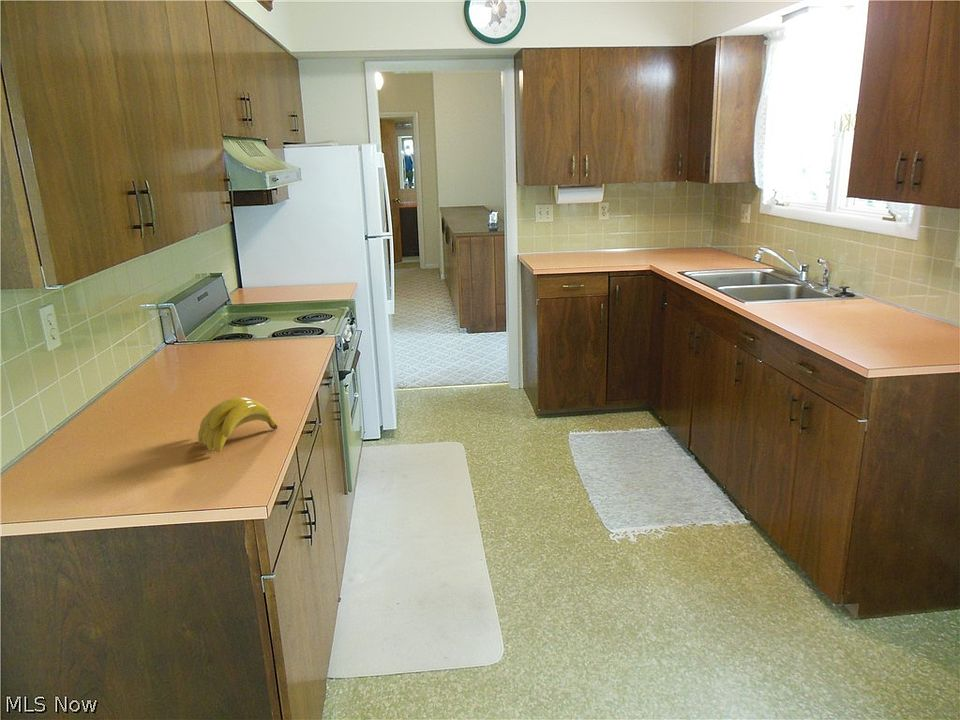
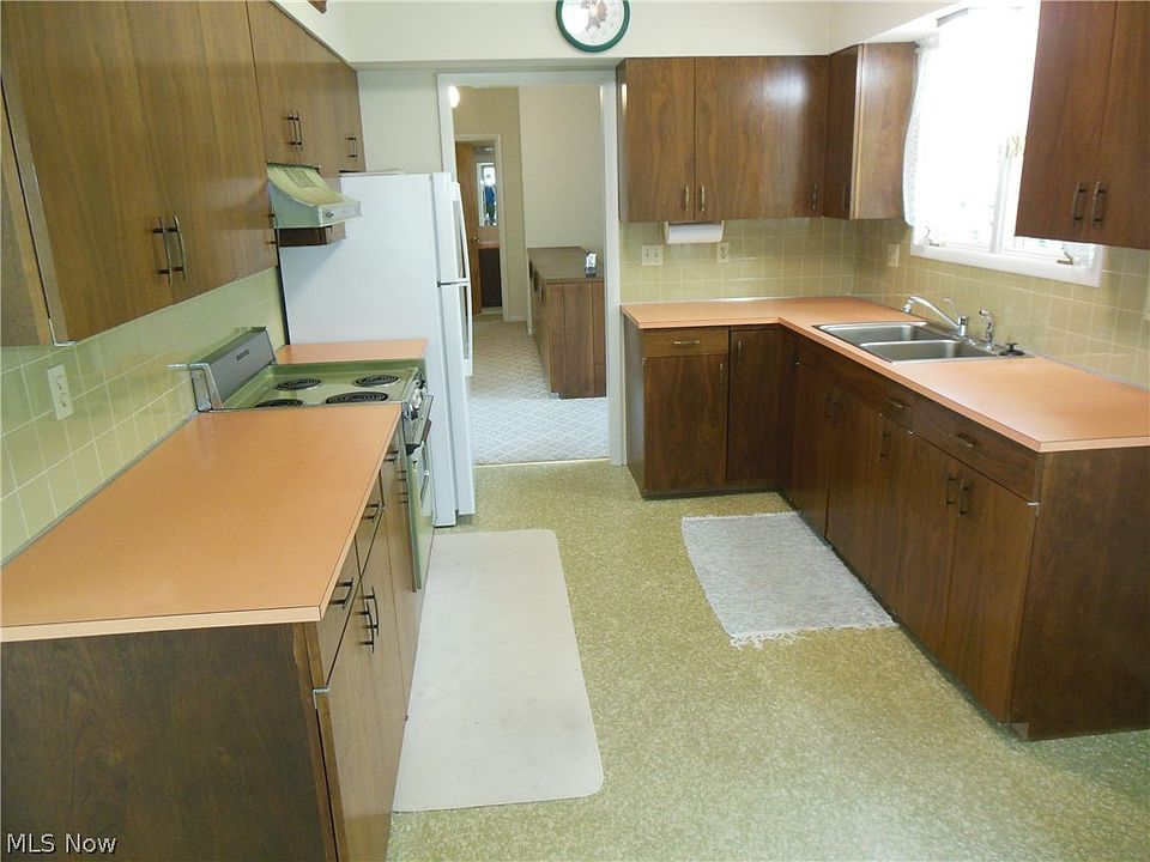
- banana [197,396,278,453]
